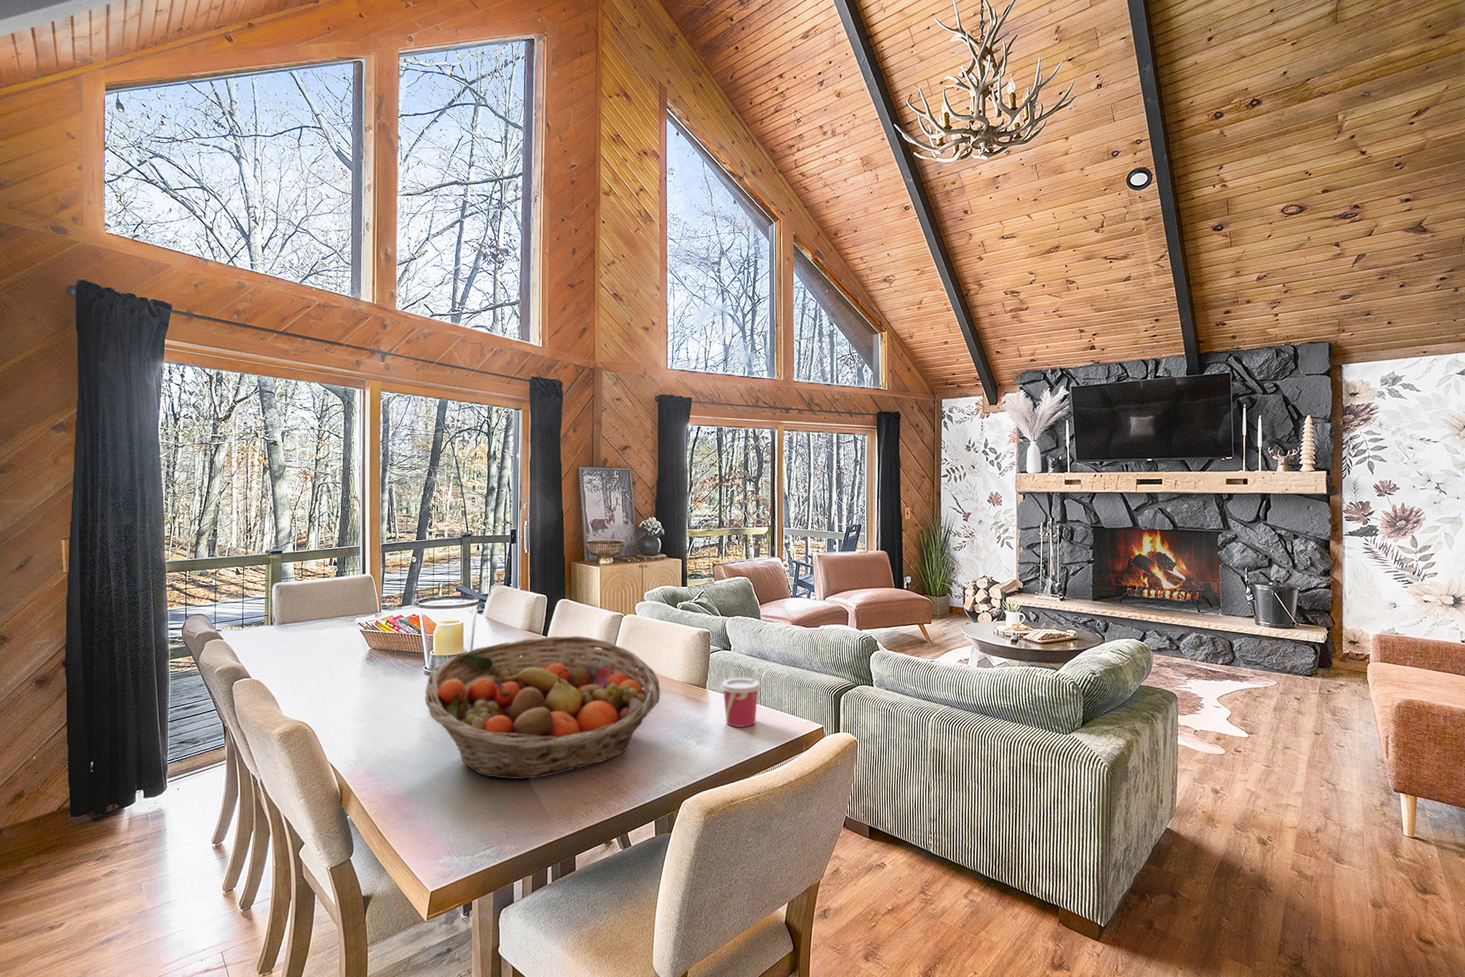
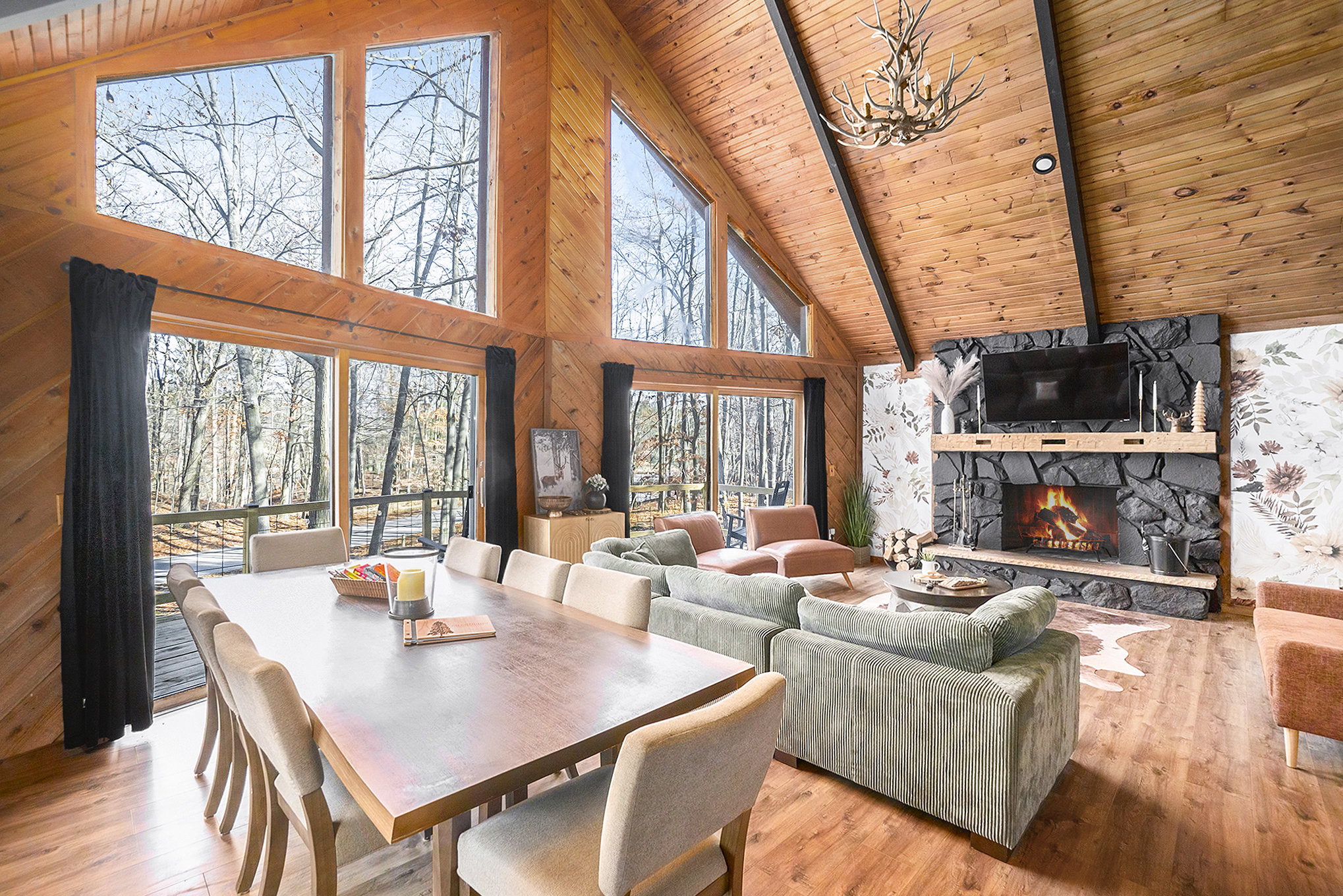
- fruit basket [424,635,661,780]
- cup [720,677,761,727]
